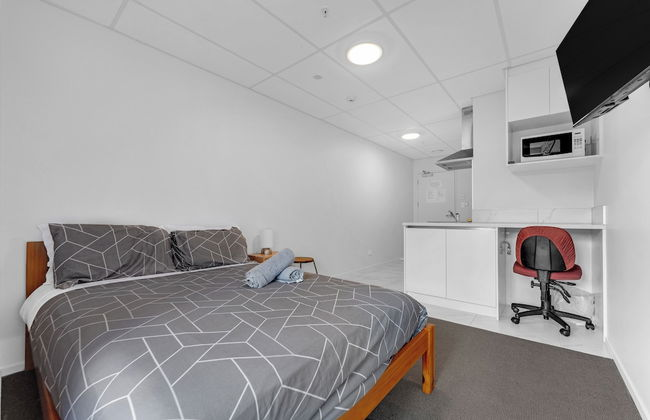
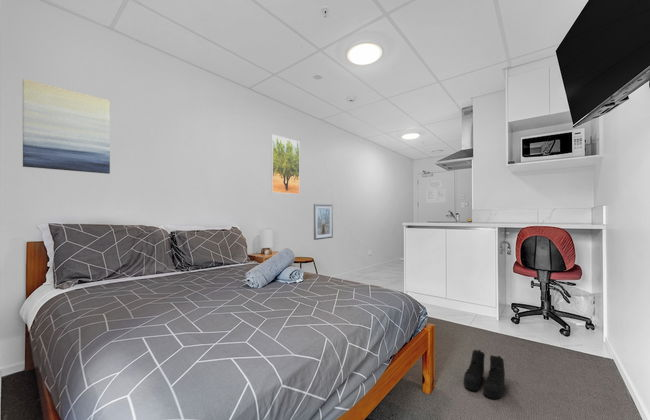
+ picture frame [313,203,334,241]
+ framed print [270,134,301,195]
+ wall art [22,78,111,175]
+ boots [463,349,506,400]
